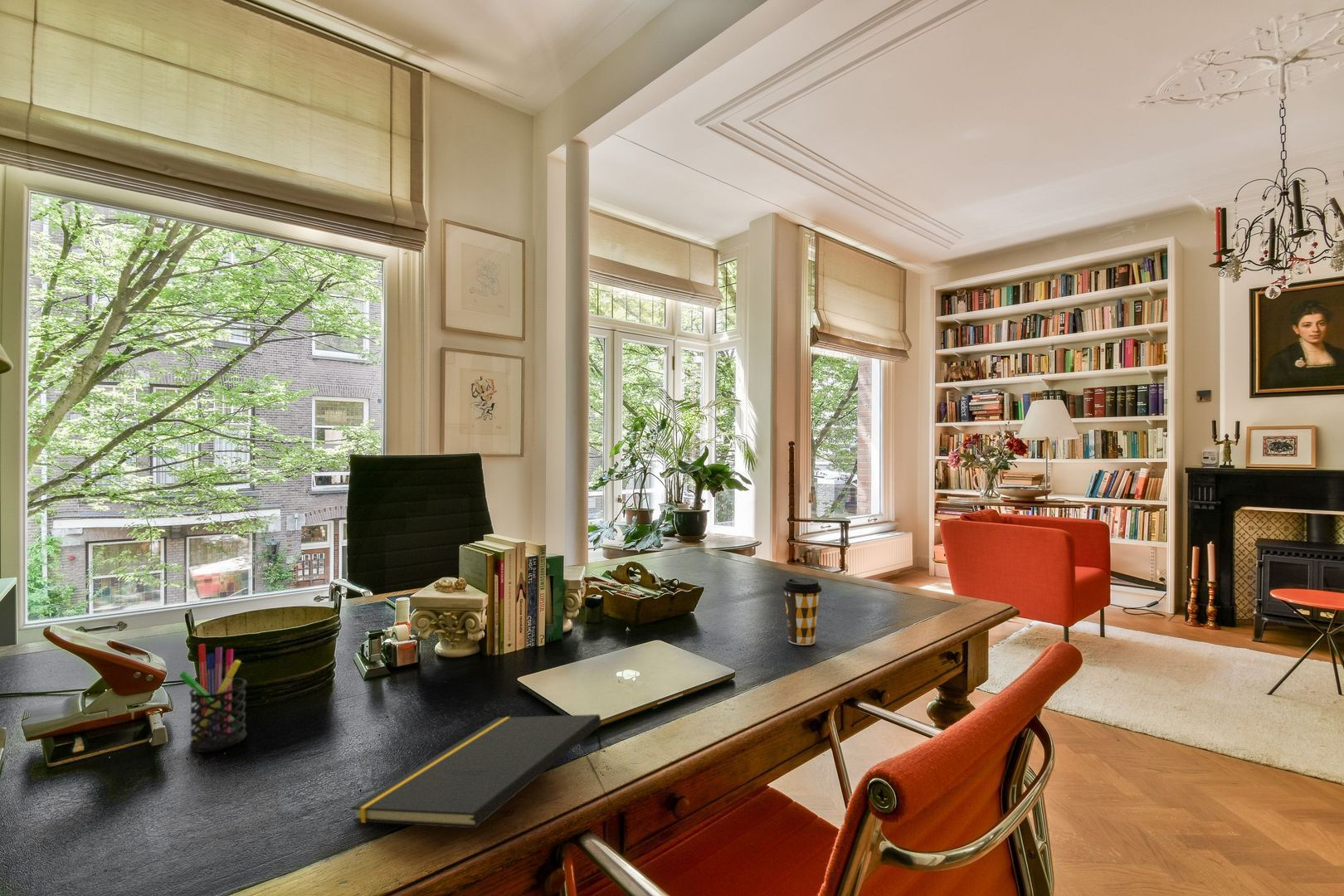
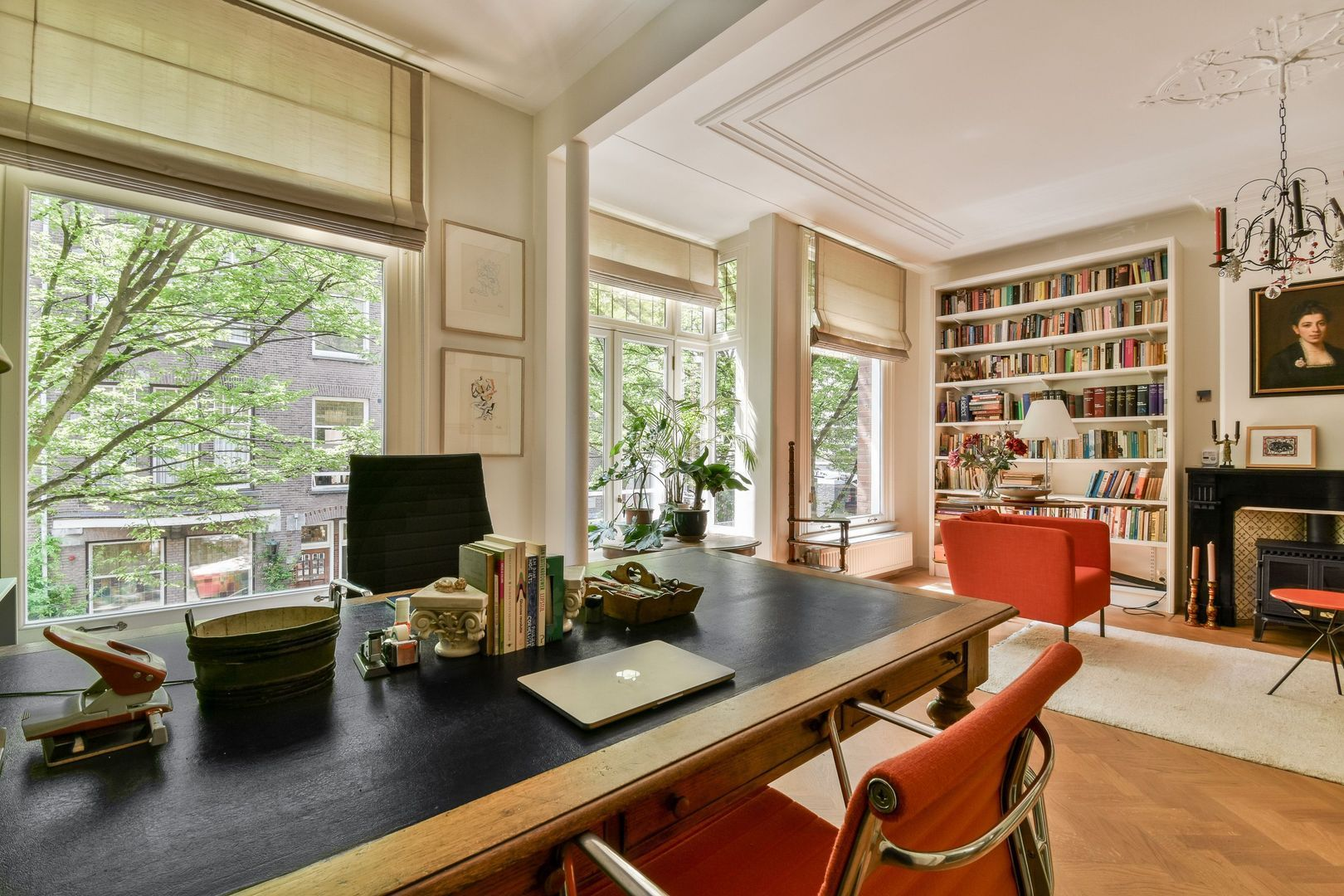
- notepad [350,713,603,830]
- coffee cup [782,577,823,646]
- pen holder [178,643,248,753]
